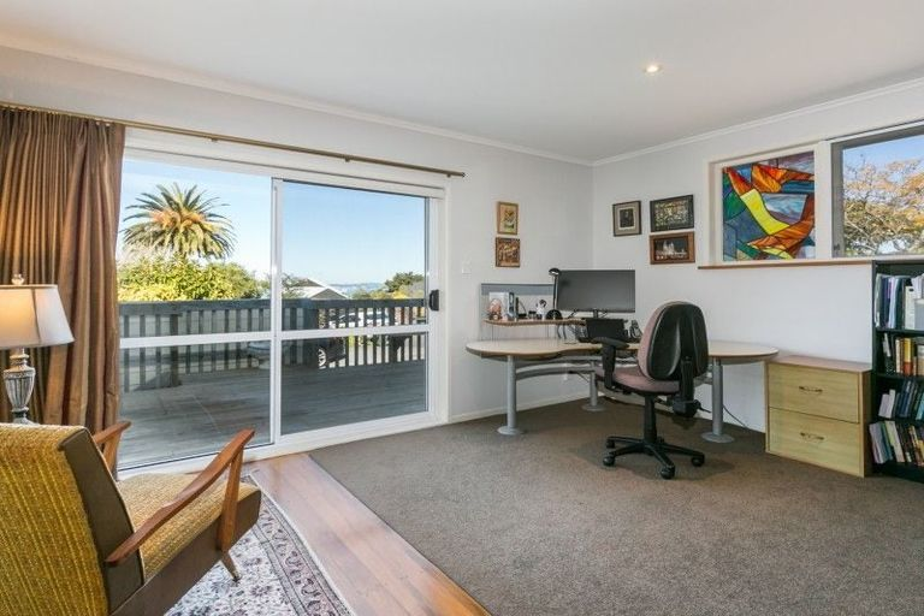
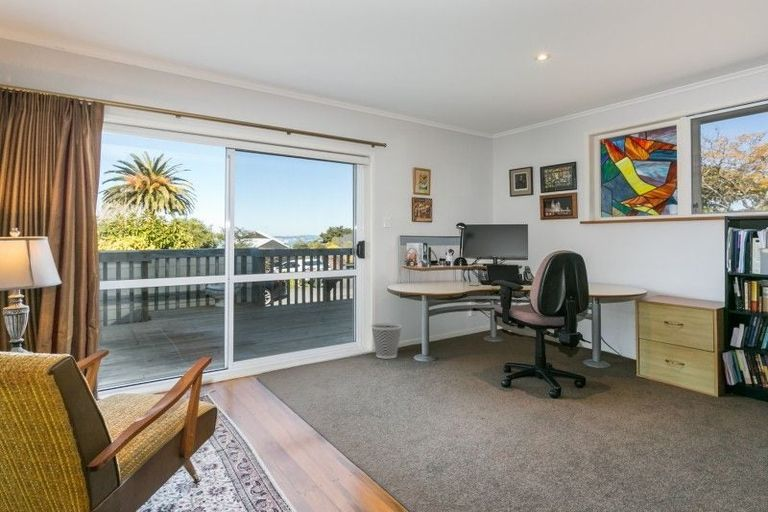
+ wastebasket [370,322,403,360]
